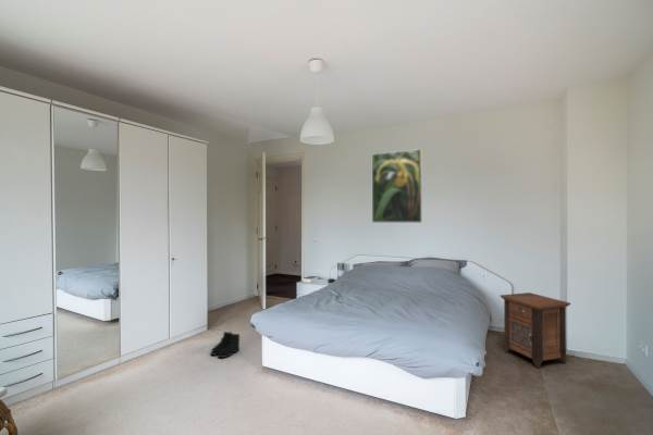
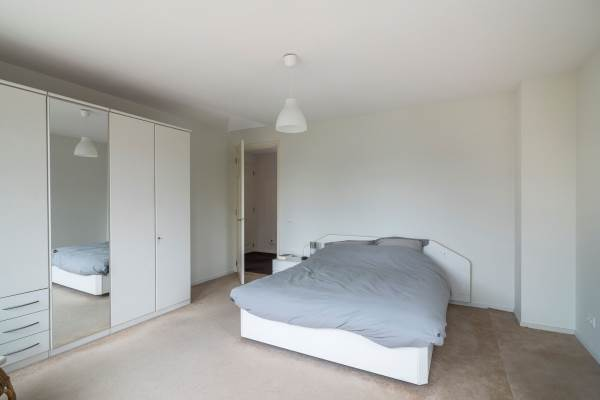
- nightstand [498,291,571,369]
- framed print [371,148,423,224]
- boots [210,331,242,359]
